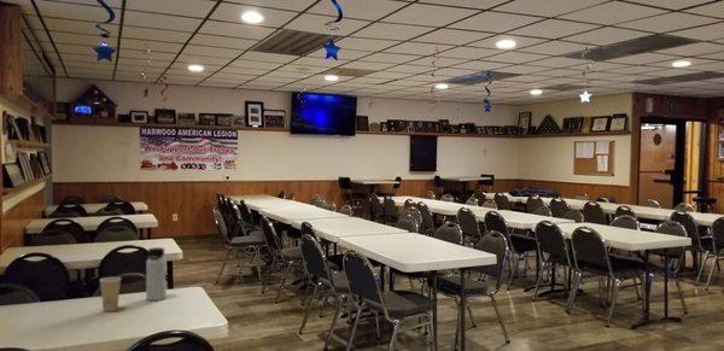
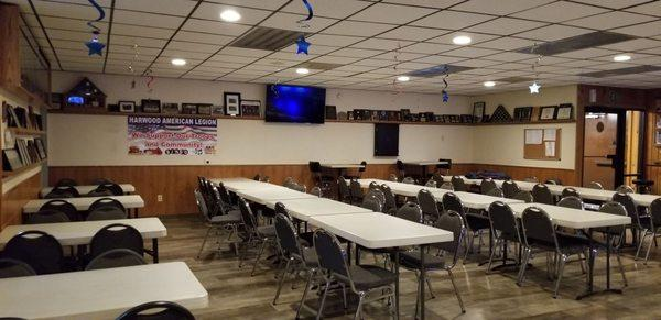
- paper cup [99,276,122,312]
- water bottle [145,246,168,302]
